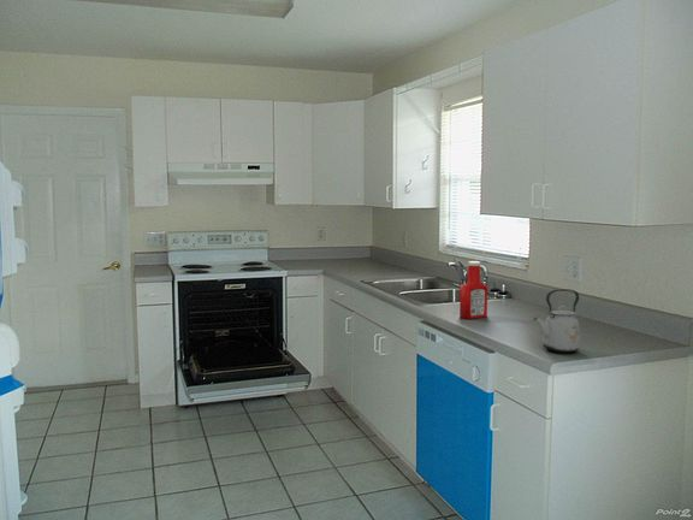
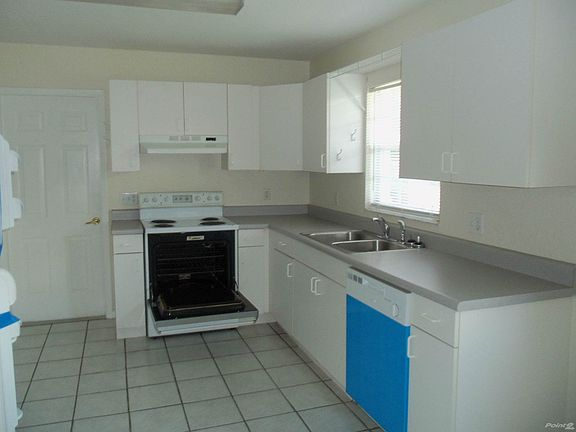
- soap bottle [458,260,488,320]
- kettle [532,288,582,354]
